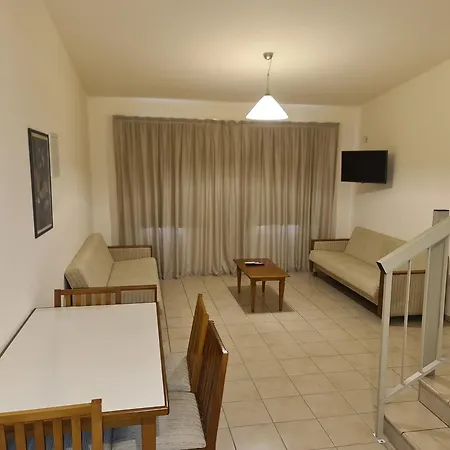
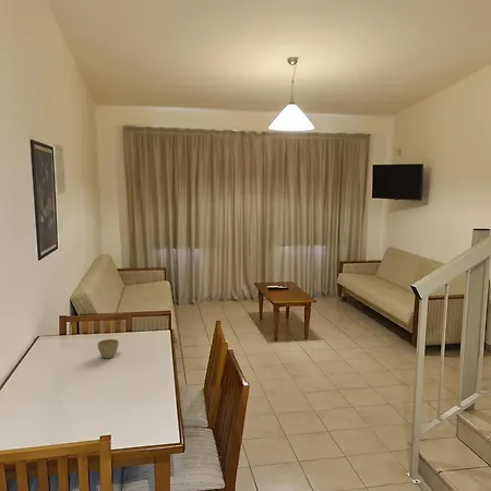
+ flower pot [96,338,120,359]
